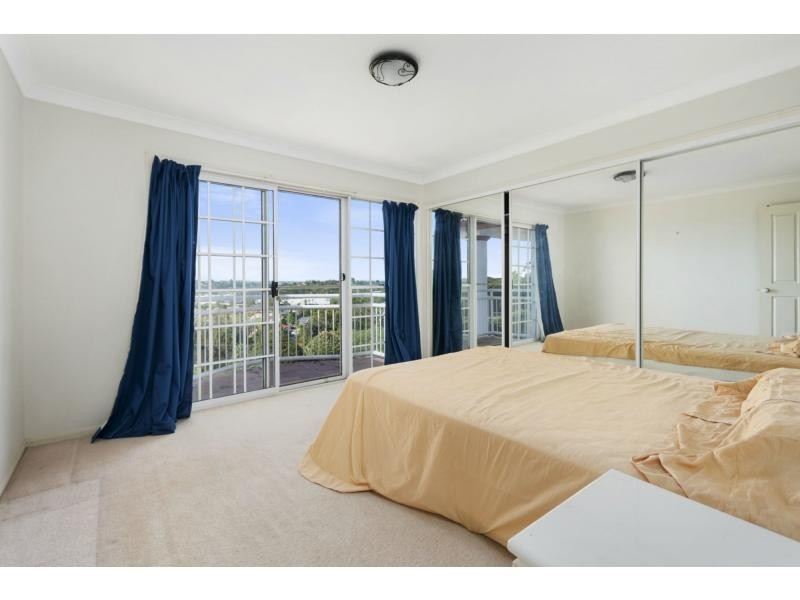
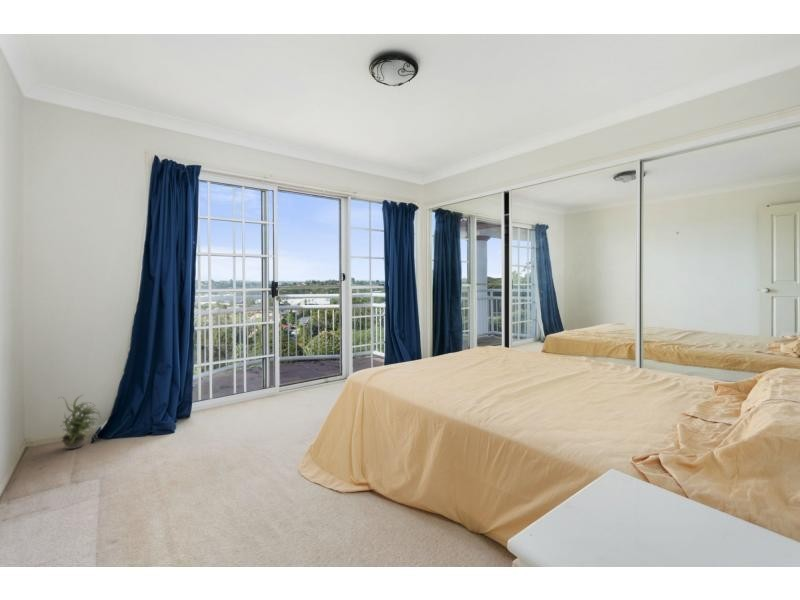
+ potted plant [56,394,101,450]
